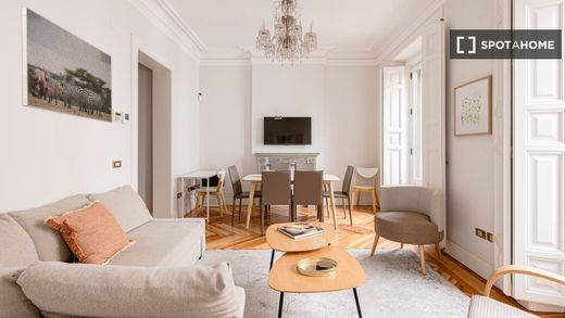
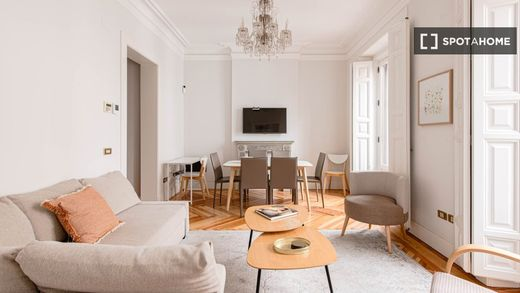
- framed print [21,5,113,124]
